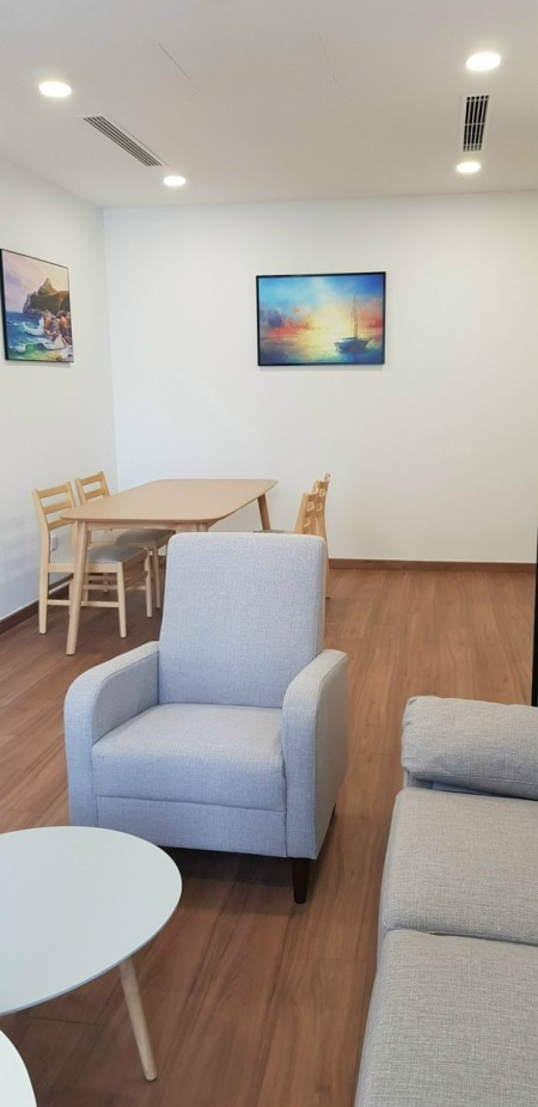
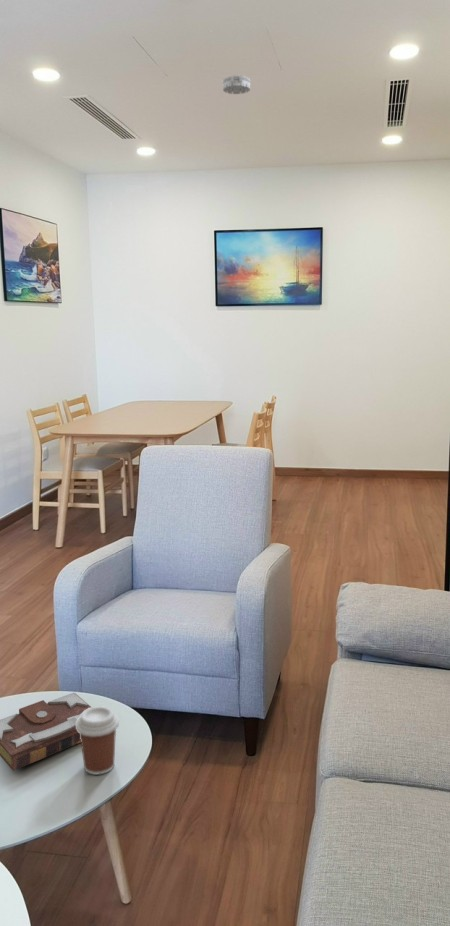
+ coffee cup [76,705,120,776]
+ smoke detector [222,74,251,95]
+ book [0,692,92,772]
